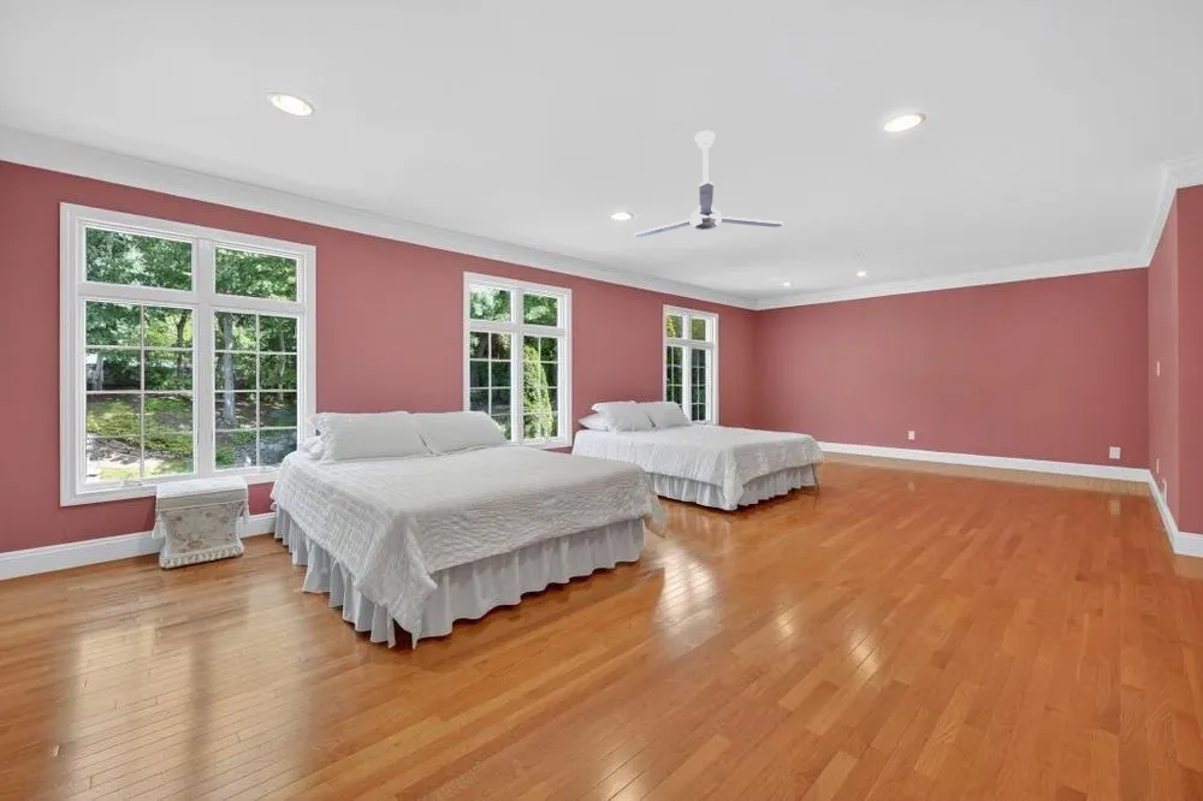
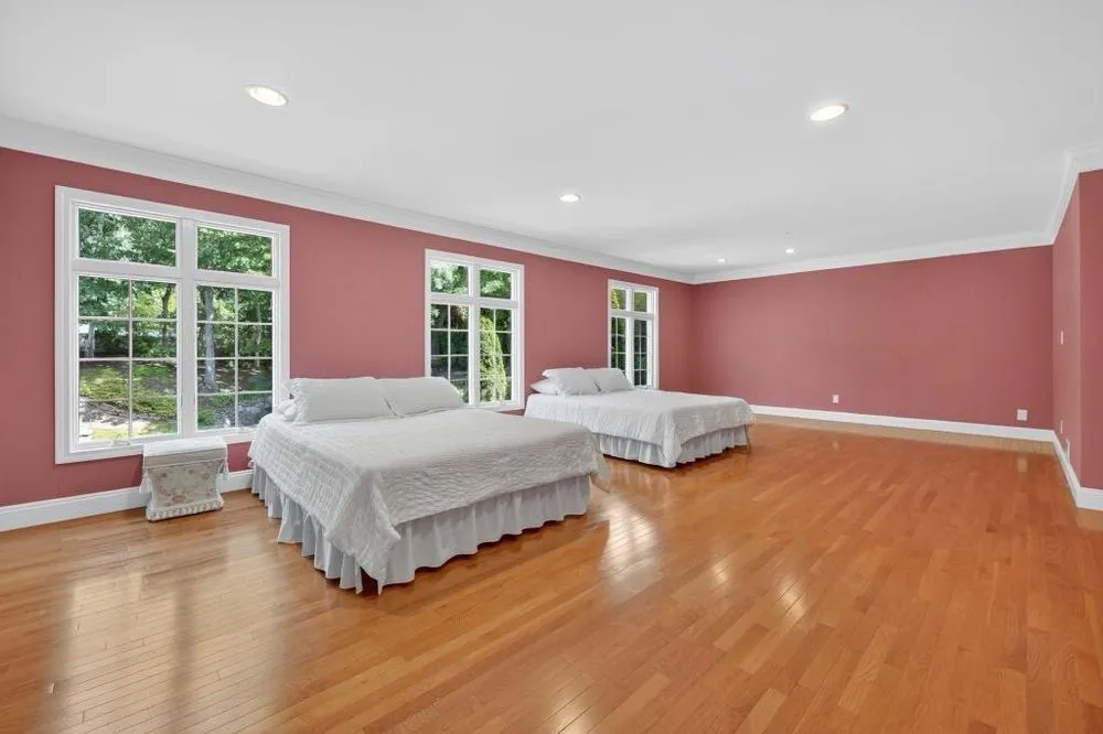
- ceiling fan [633,130,784,238]
